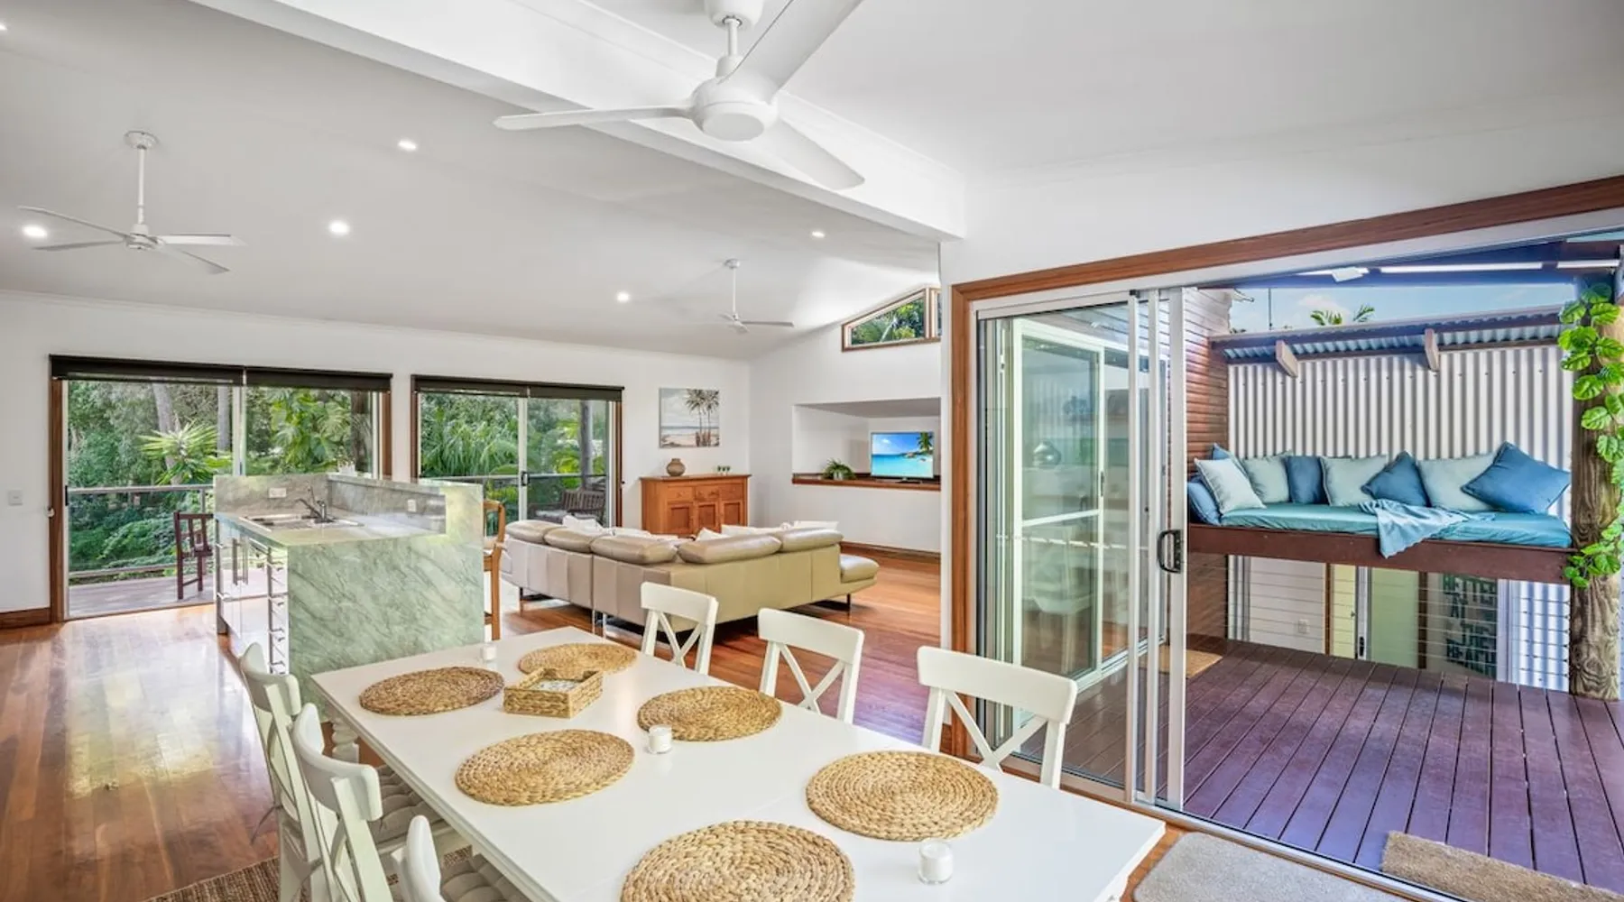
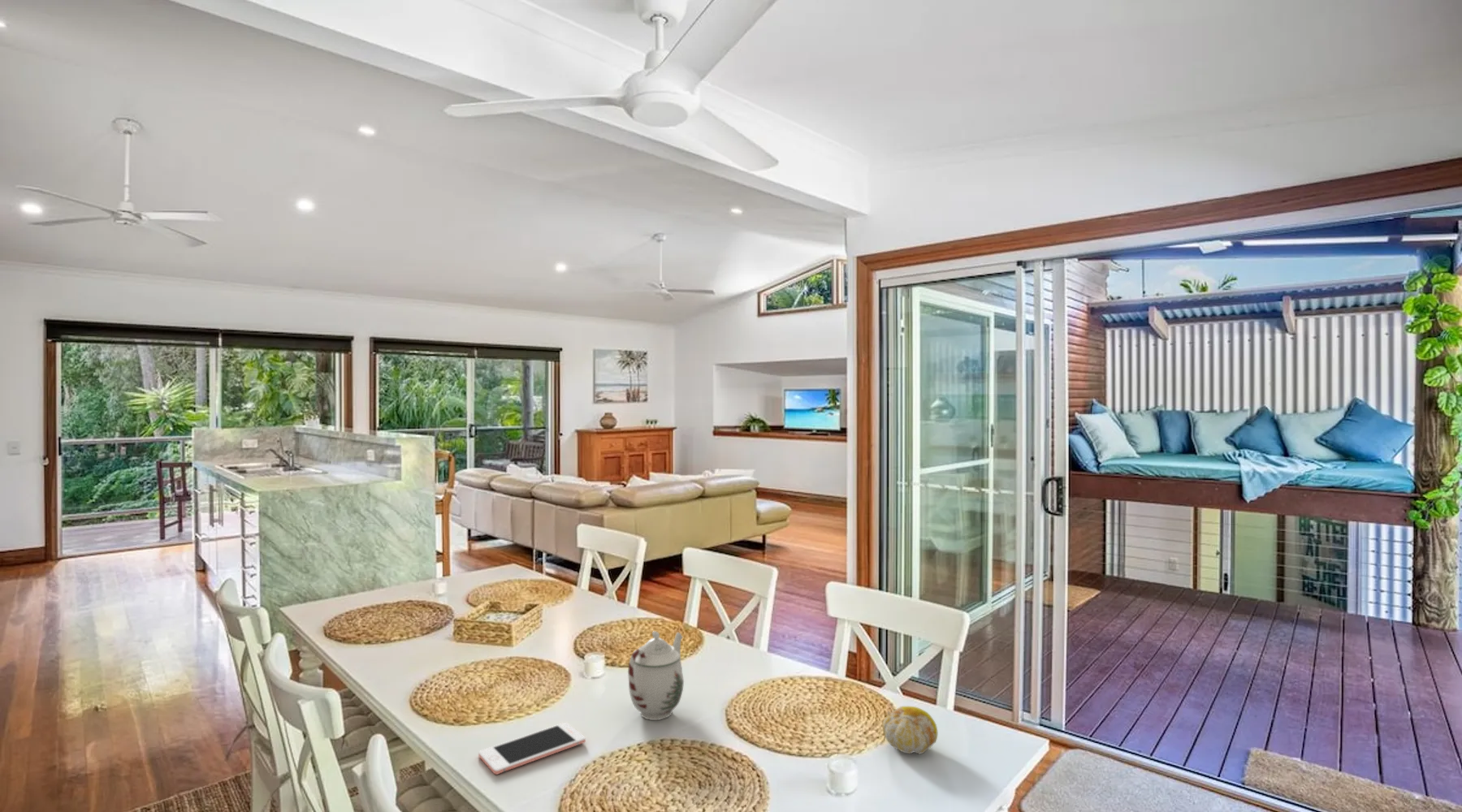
+ cell phone [478,722,586,775]
+ fruit [882,706,938,755]
+ teapot [627,630,685,721]
